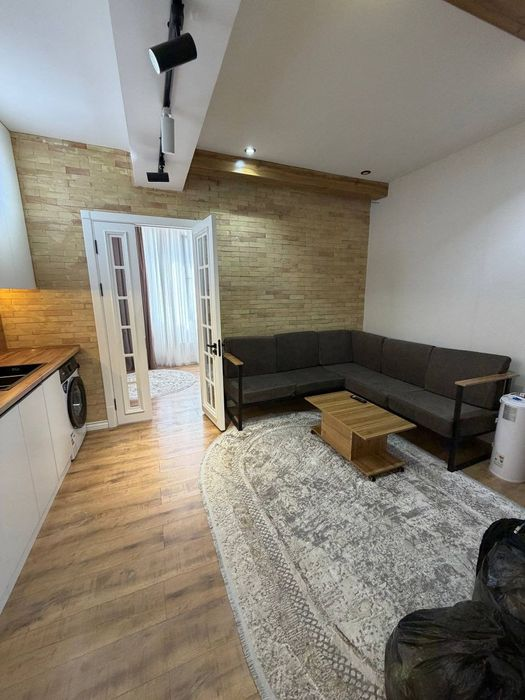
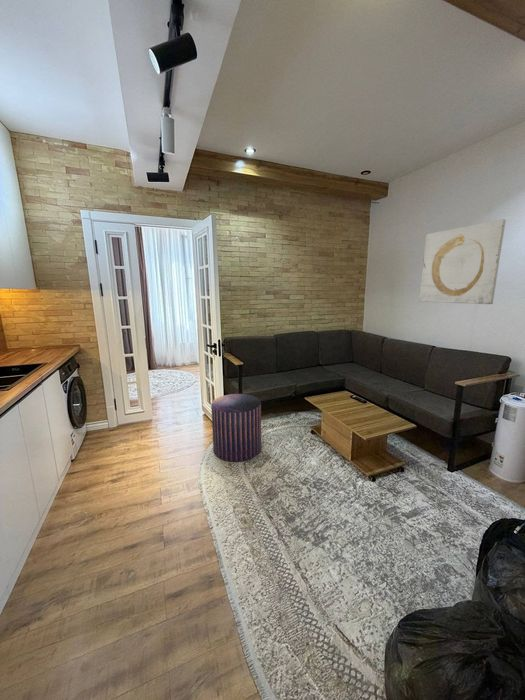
+ pouf [210,393,262,462]
+ wall art [418,218,507,305]
